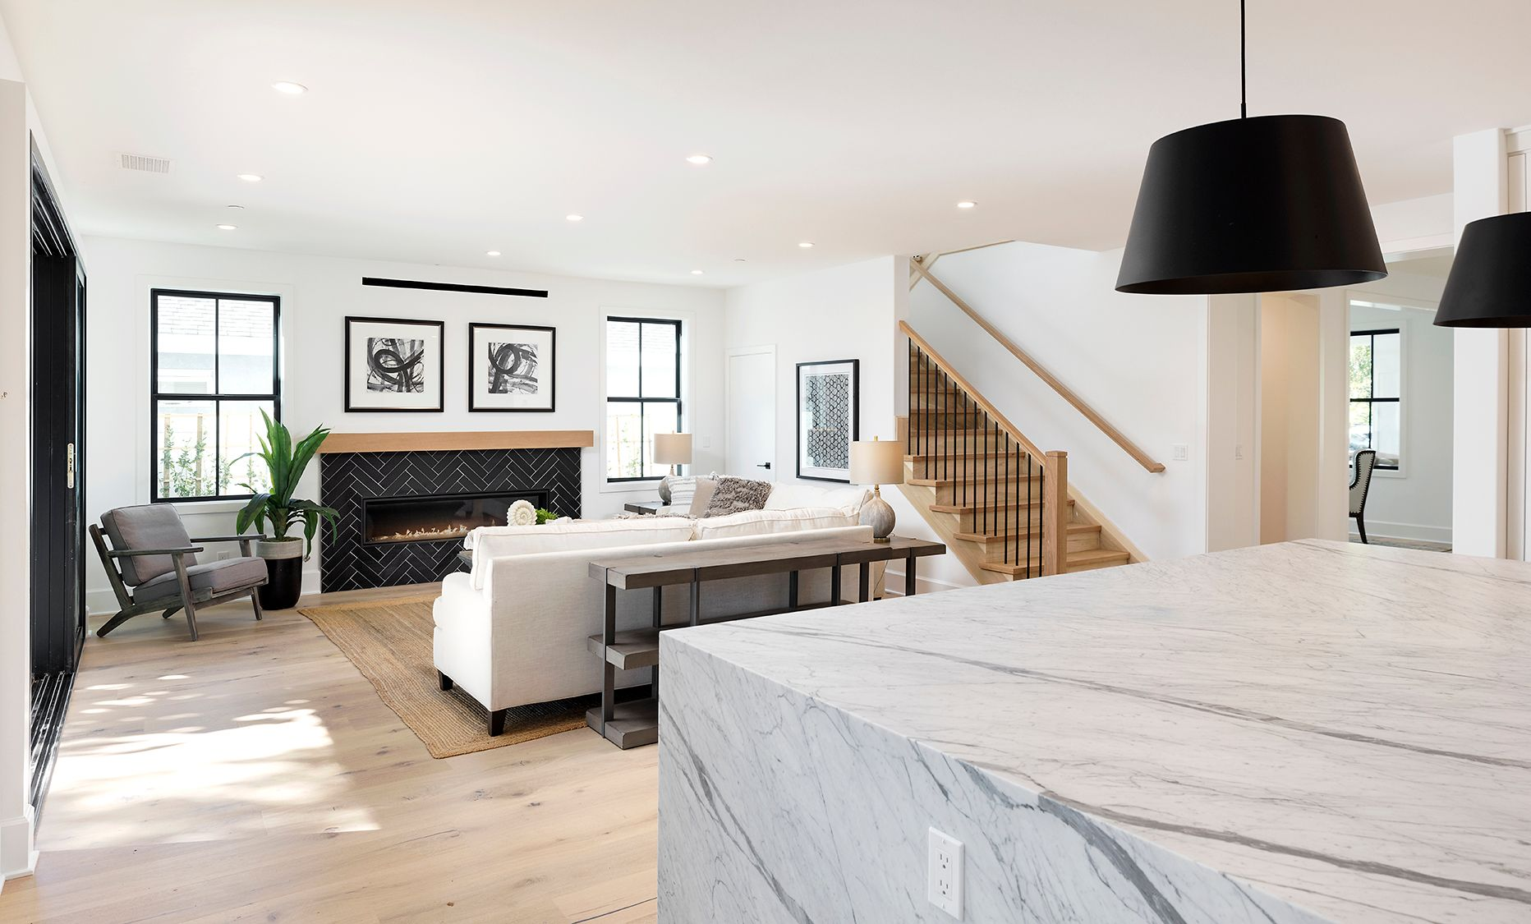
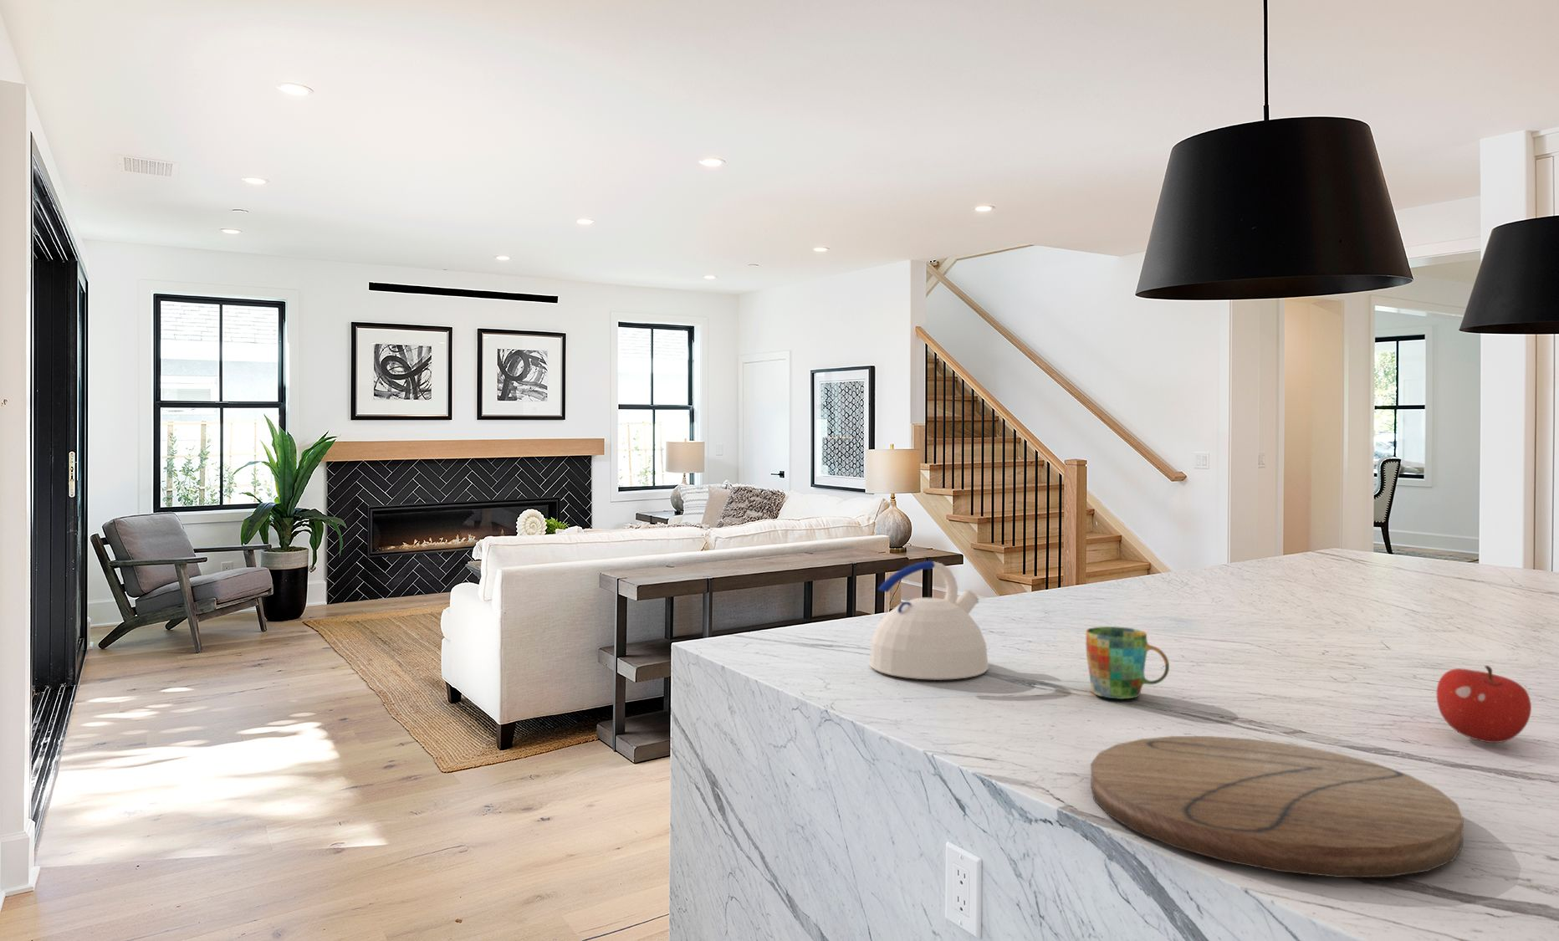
+ fruit [1437,665,1532,744]
+ cutting board [1090,735,1464,879]
+ kettle [869,560,990,680]
+ mug [1085,626,1170,700]
